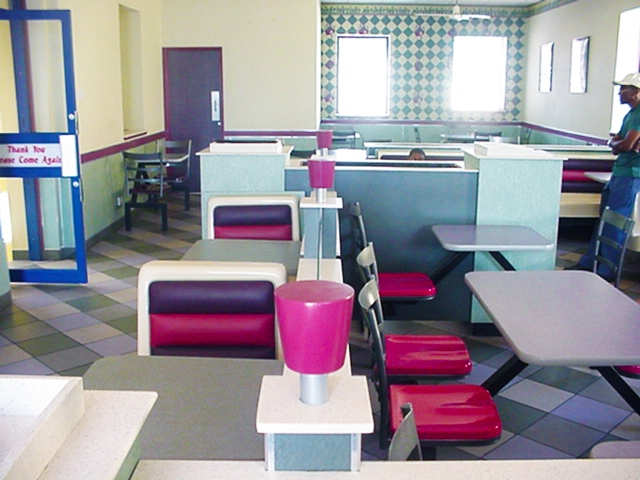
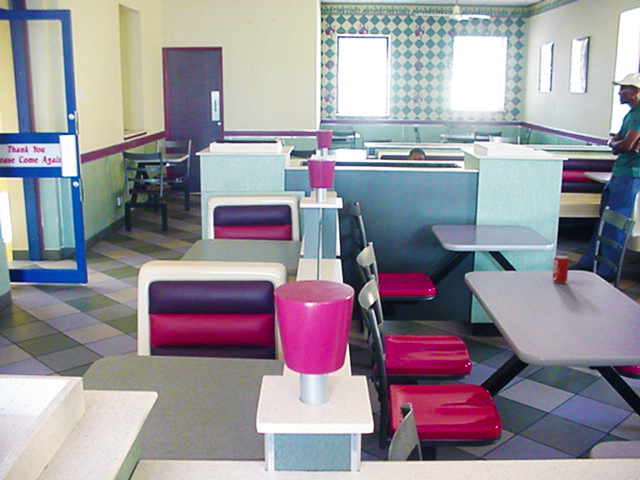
+ beverage can [551,254,570,284]
